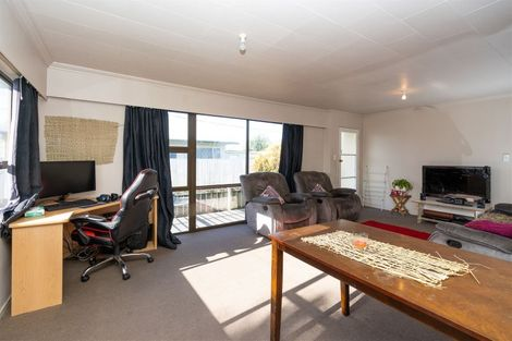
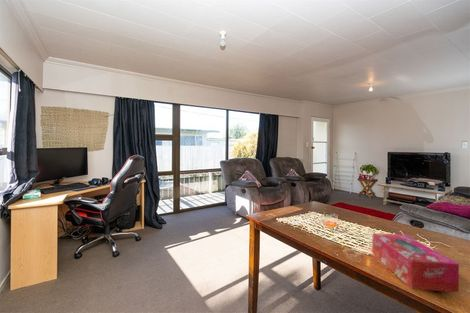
+ tissue box [371,232,460,293]
